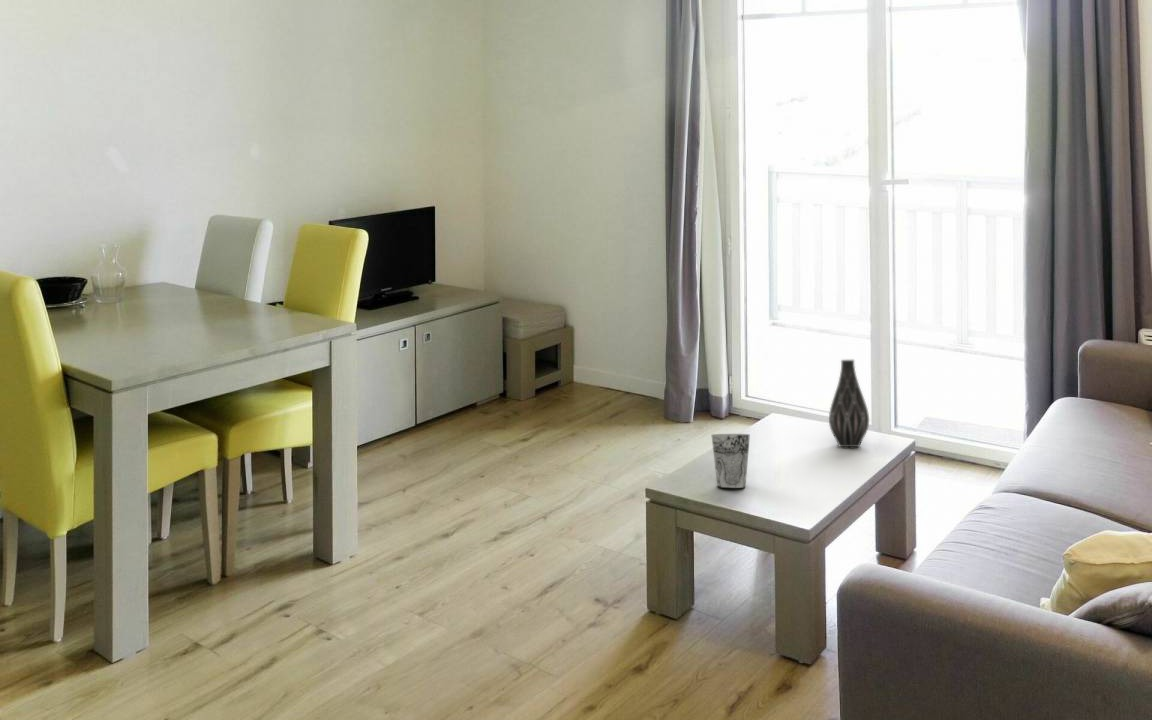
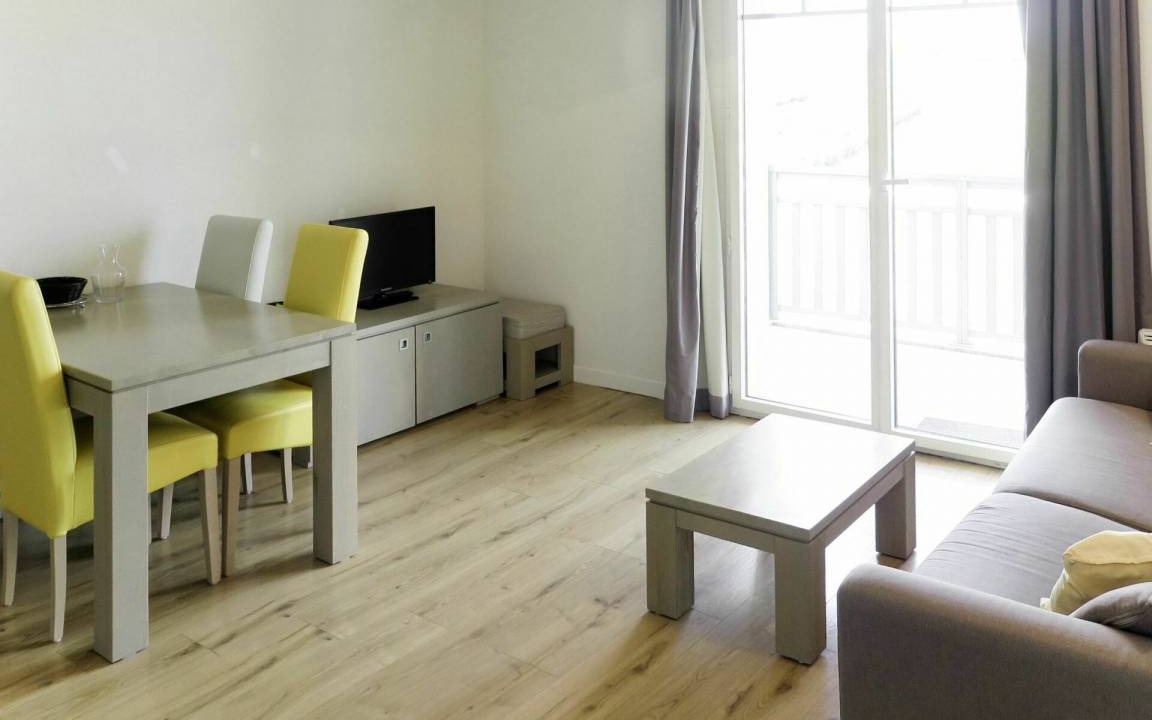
- vase [828,359,870,448]
- cup [711,433,751,489]
